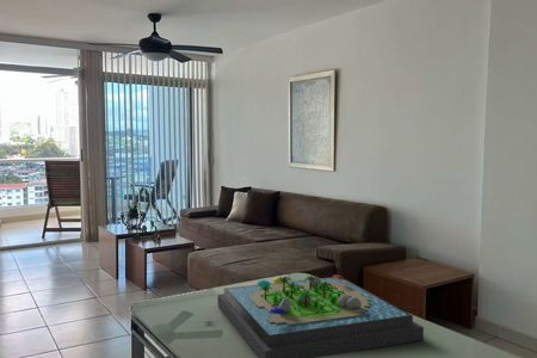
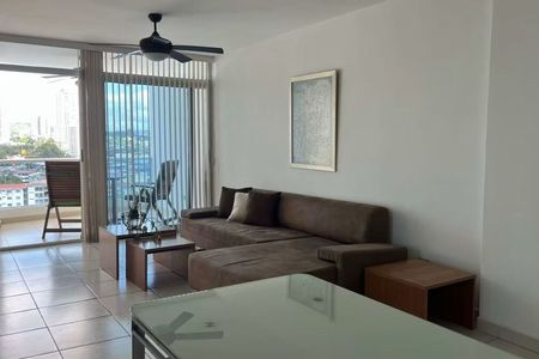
- board game [217,274,425,358]
